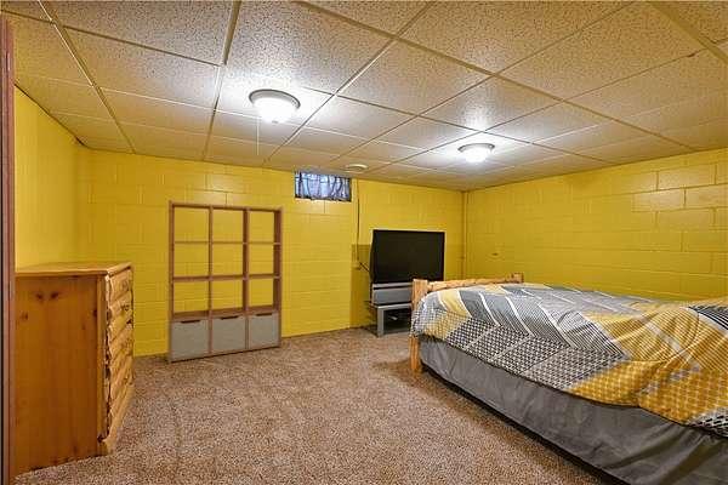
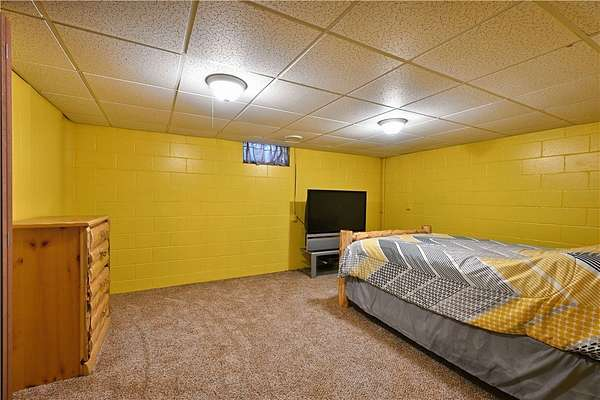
- shelving unit [166,199,284,365]
